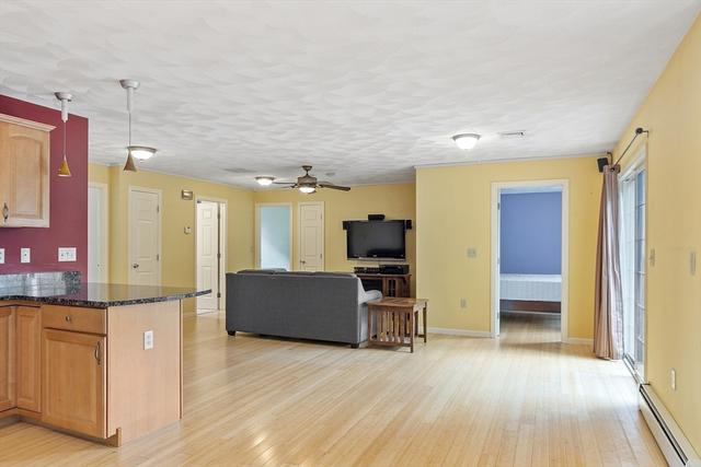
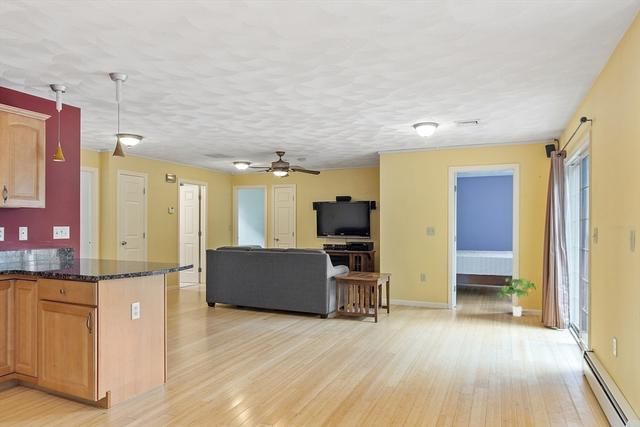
+ potted plant [497,277,537,317]
